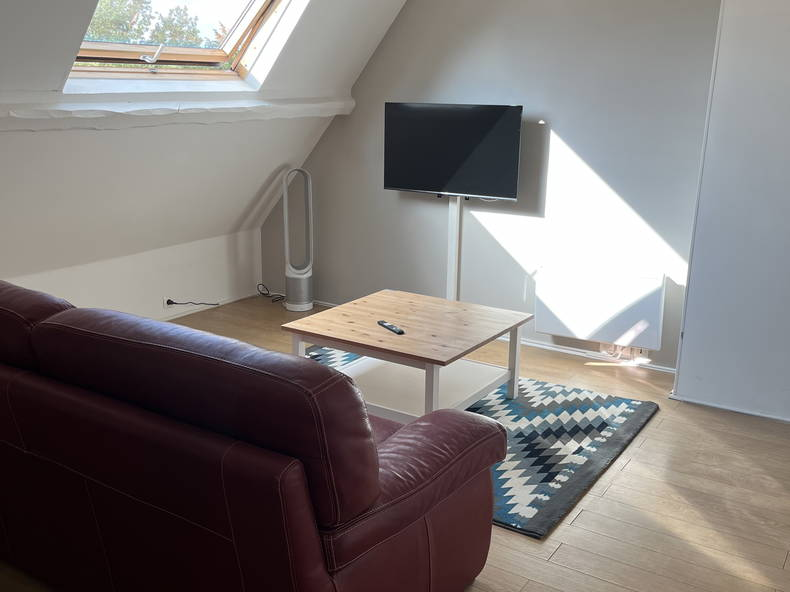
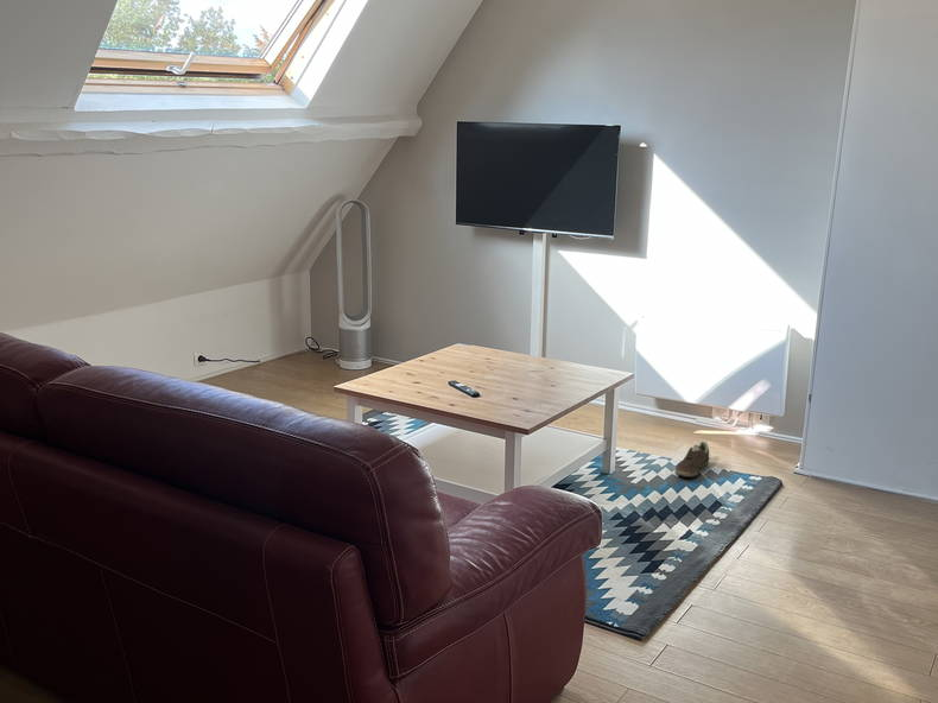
+ sneaker [673,439,710,479]
